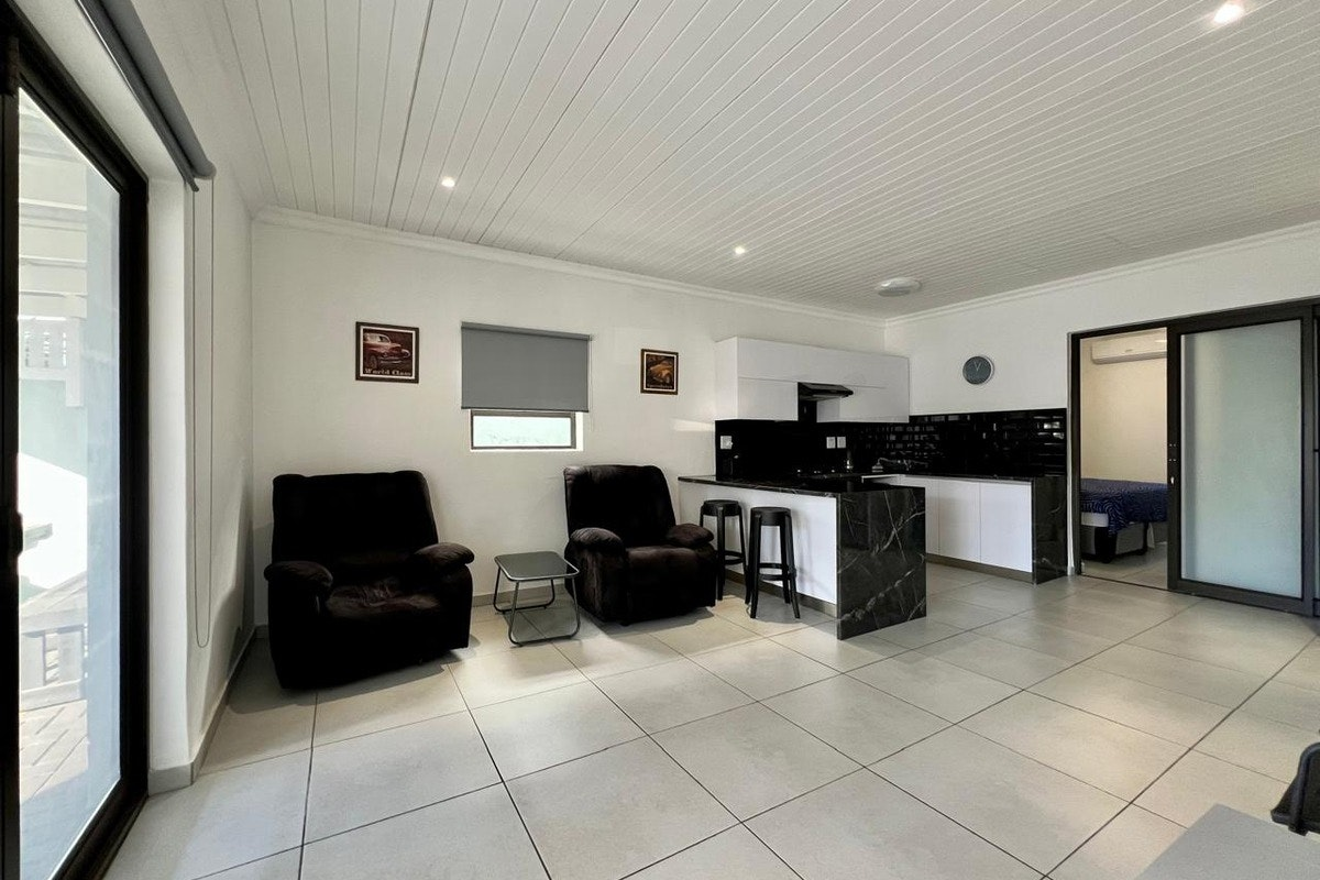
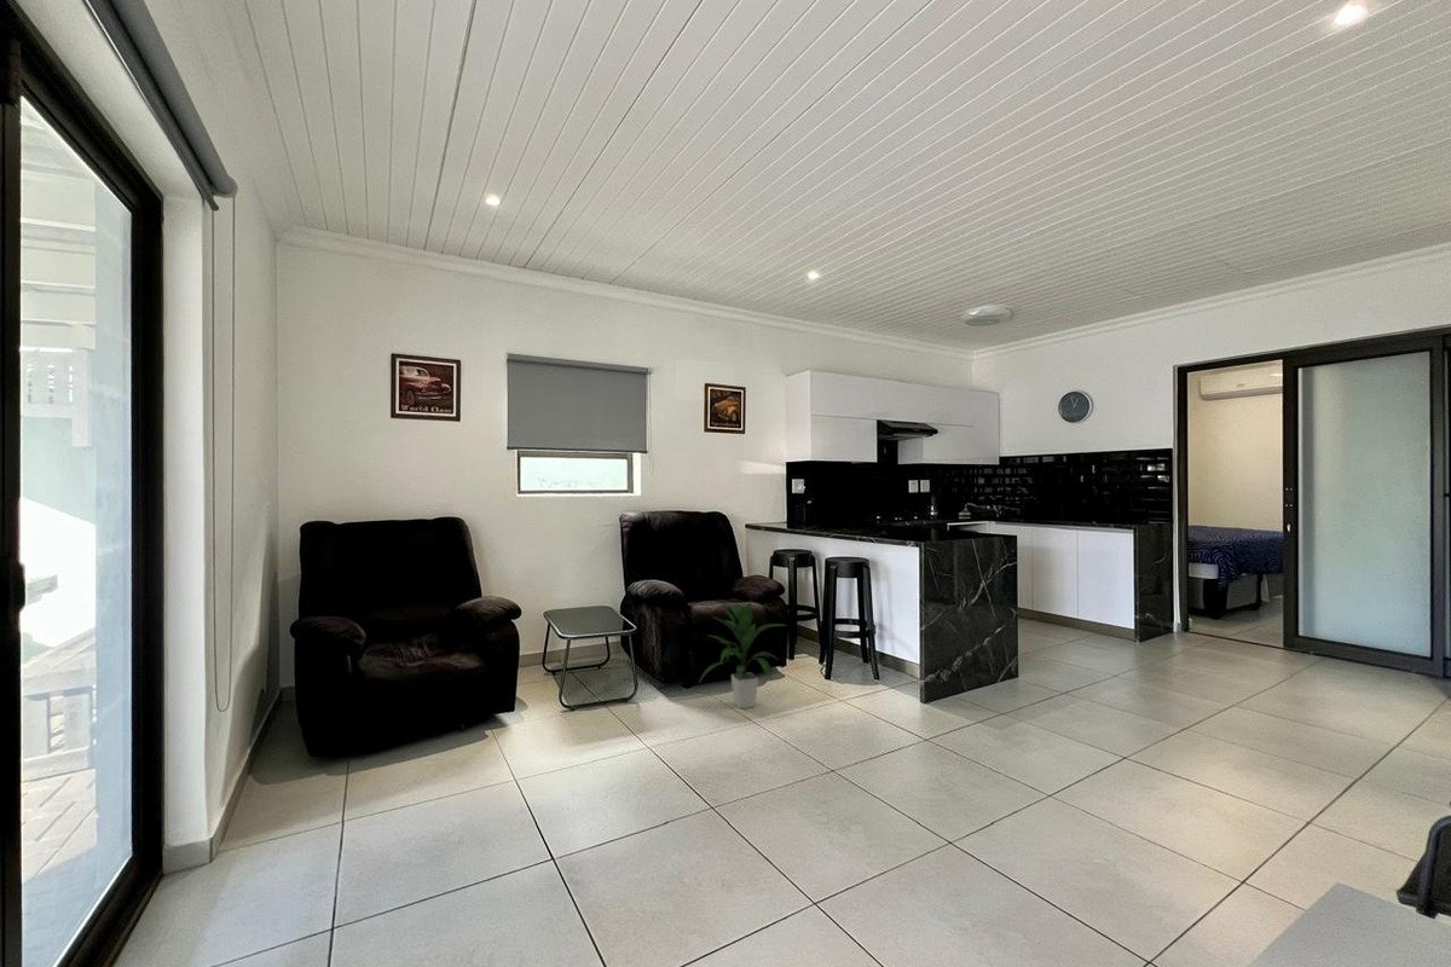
+ indoor plant [699,600,788,710]
